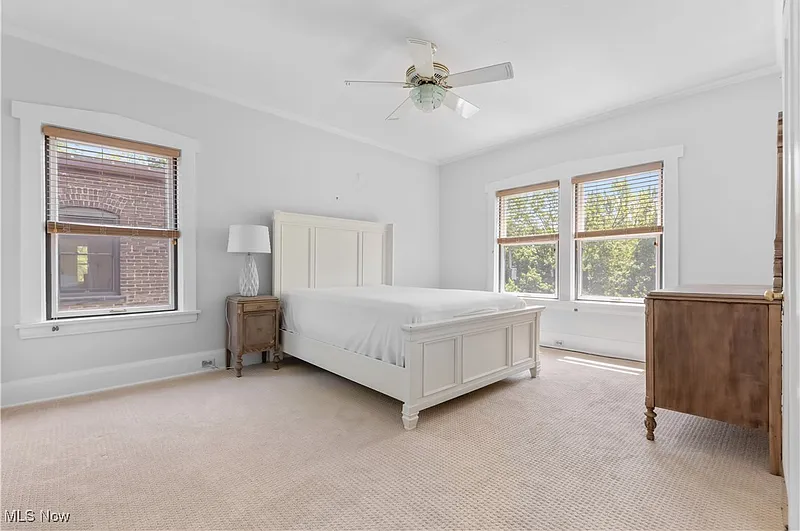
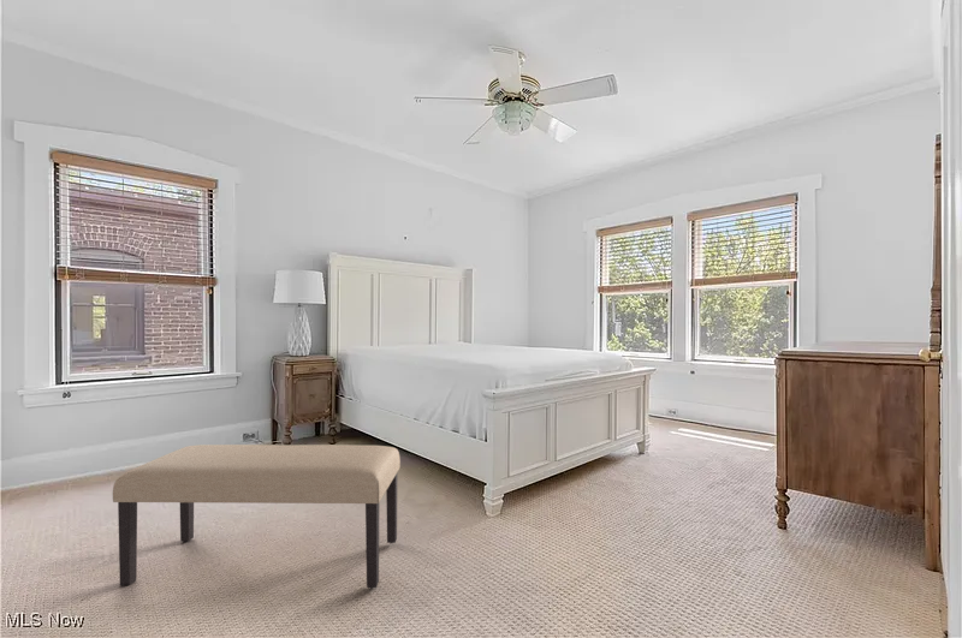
+ bench [112,443,402,590]
